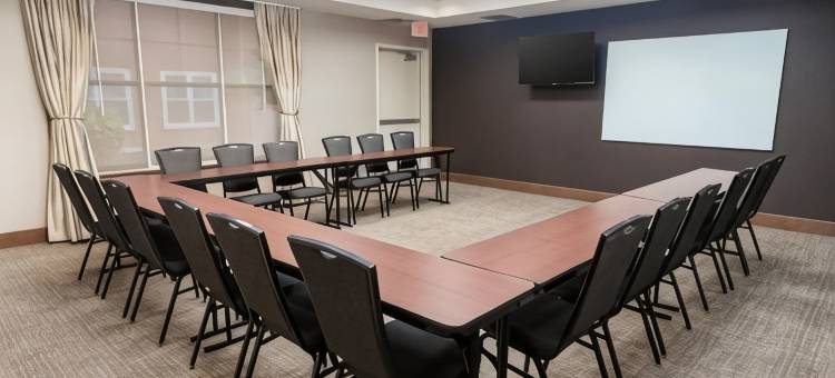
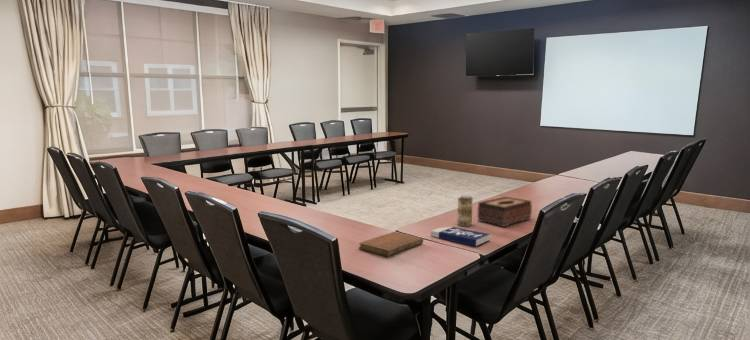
+ notebook [358,231,424,257]
+ book [430,226,491,247]
+ beverage can [456,194,474,227]
+ tissue box [476,196,533,228]
